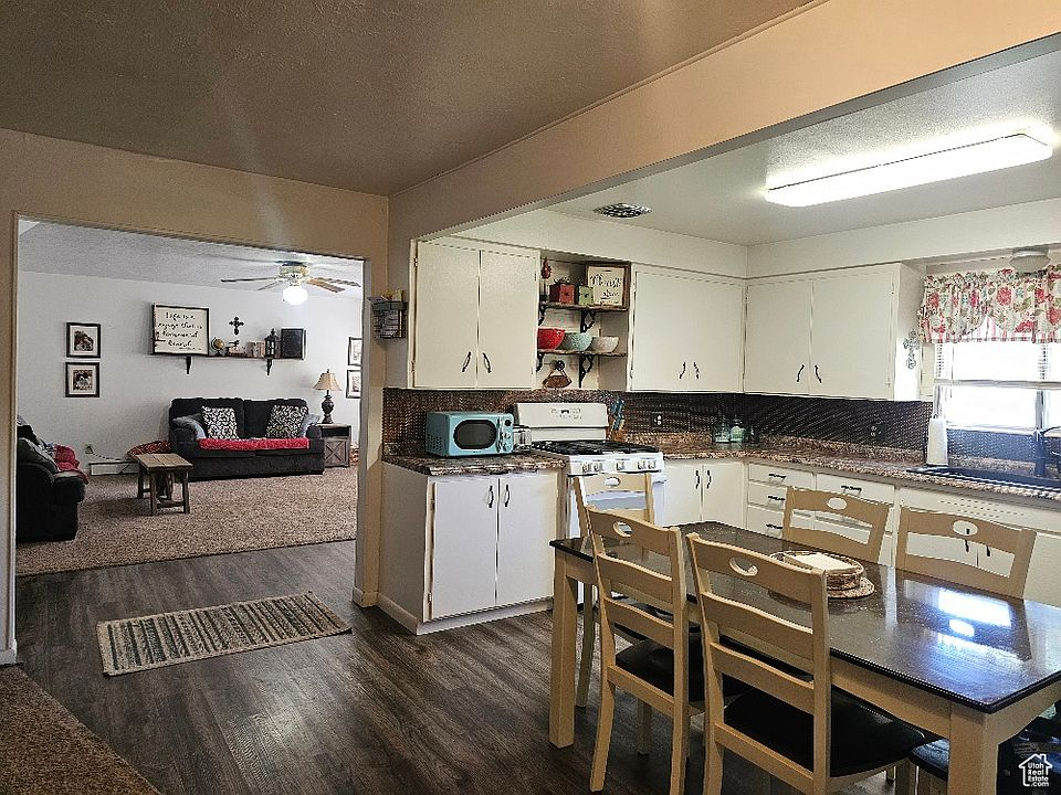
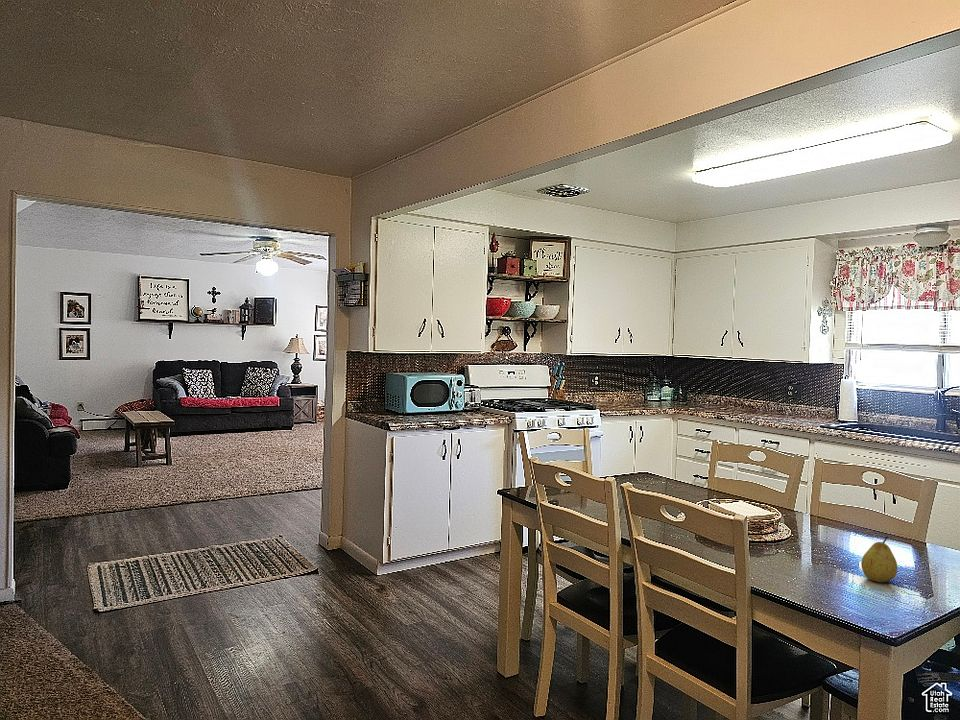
+ fruit [860,535,898,583]
